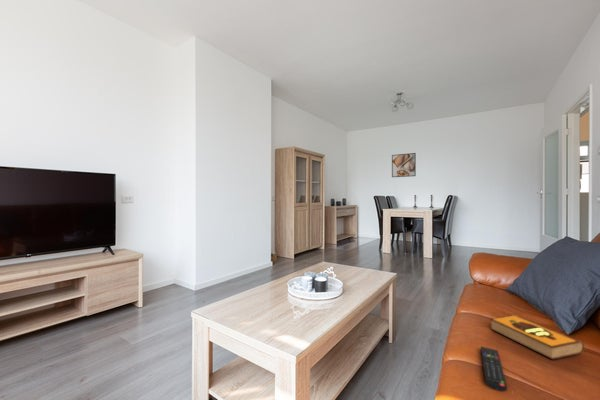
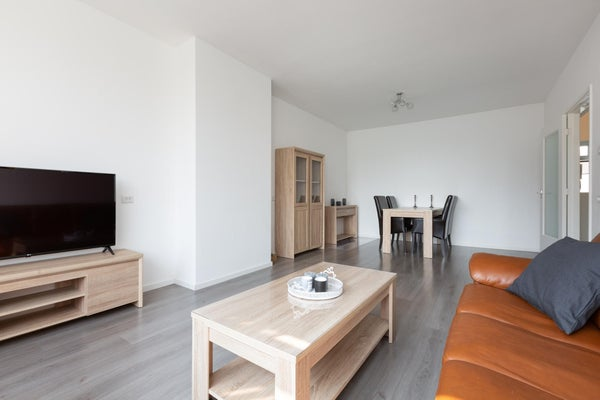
- hardback book [489,314,585,361]
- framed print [391,152,417,178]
- remote control [480,346,508,392]
